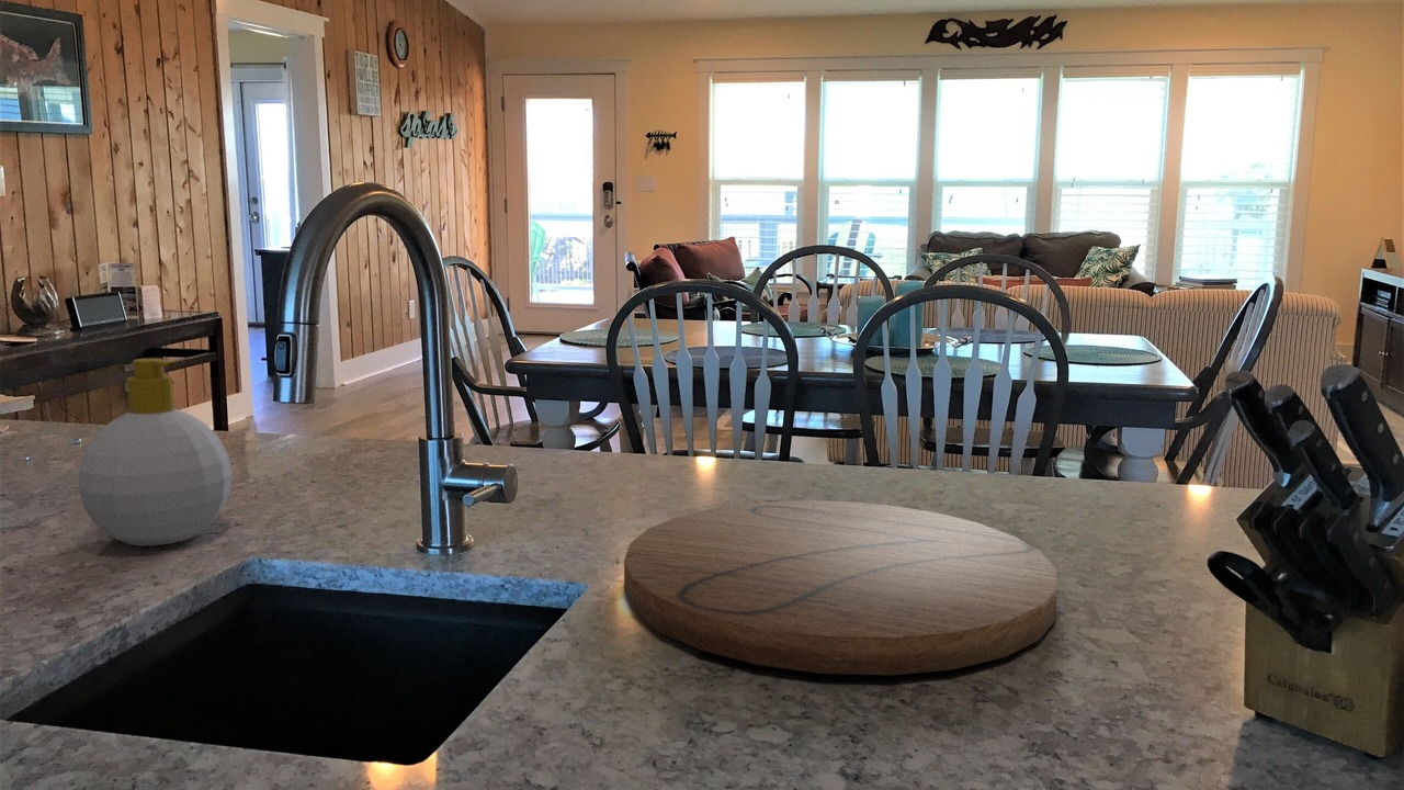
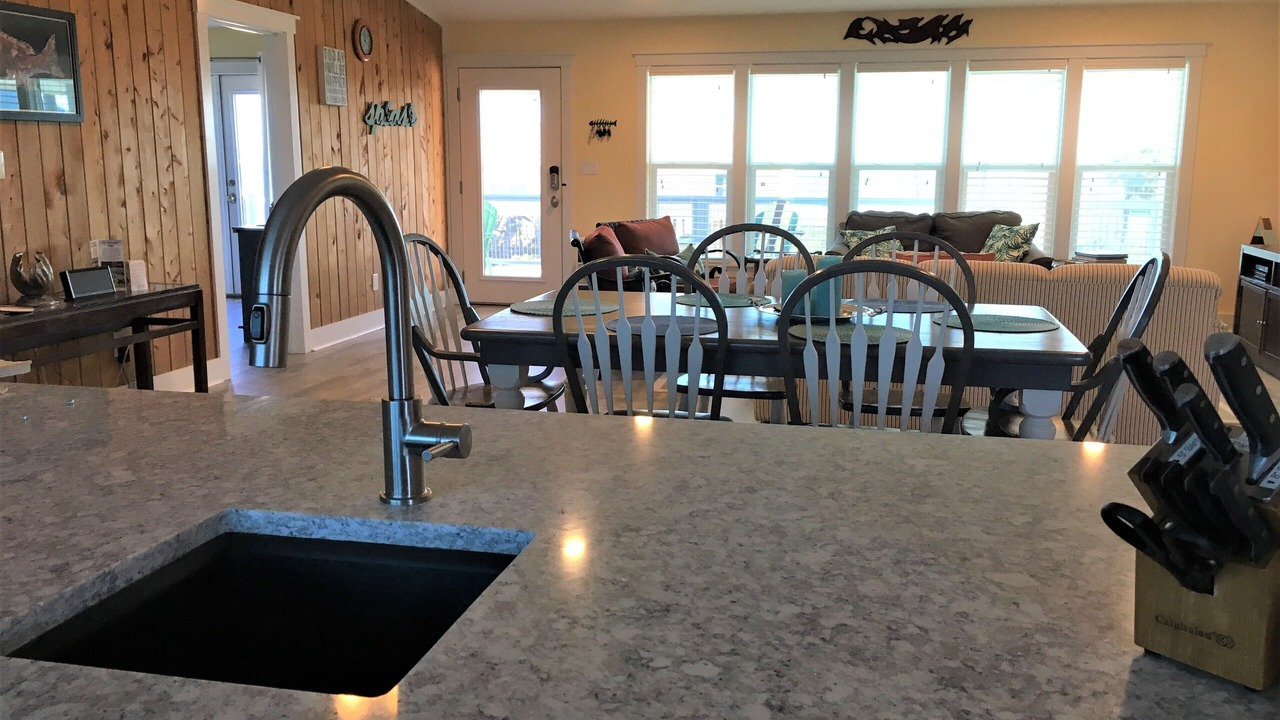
- cutting board [623,499,1058,676]
- soap bottle [78,357,234,548]
